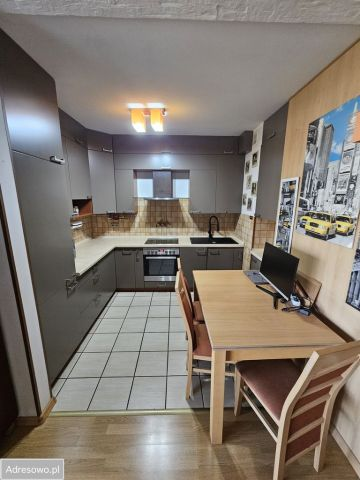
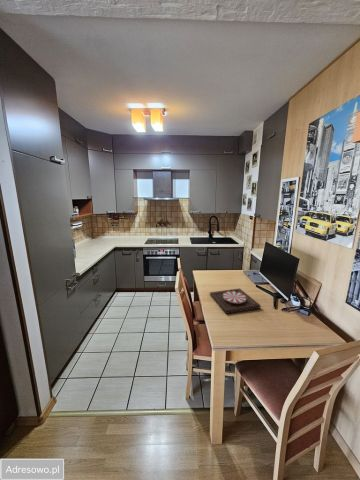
+ plate [209,288,262,315]
